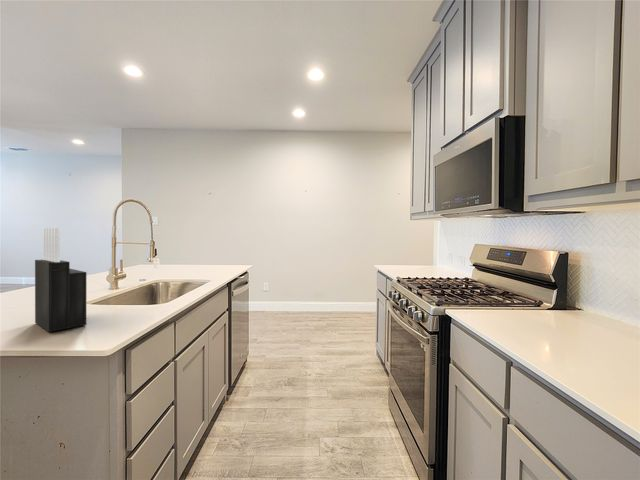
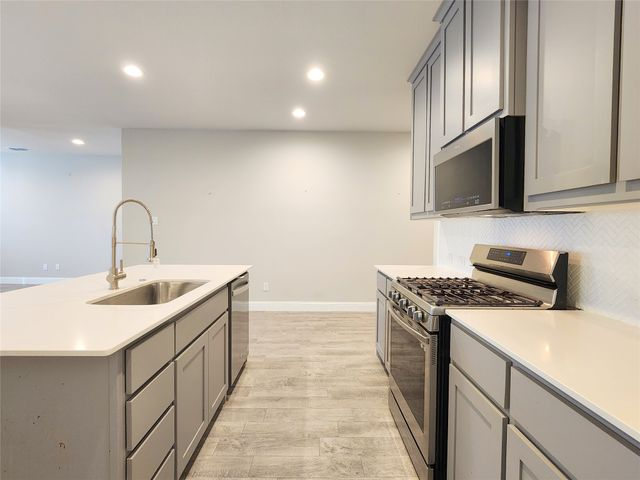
- knife block [34,227,87,333]
